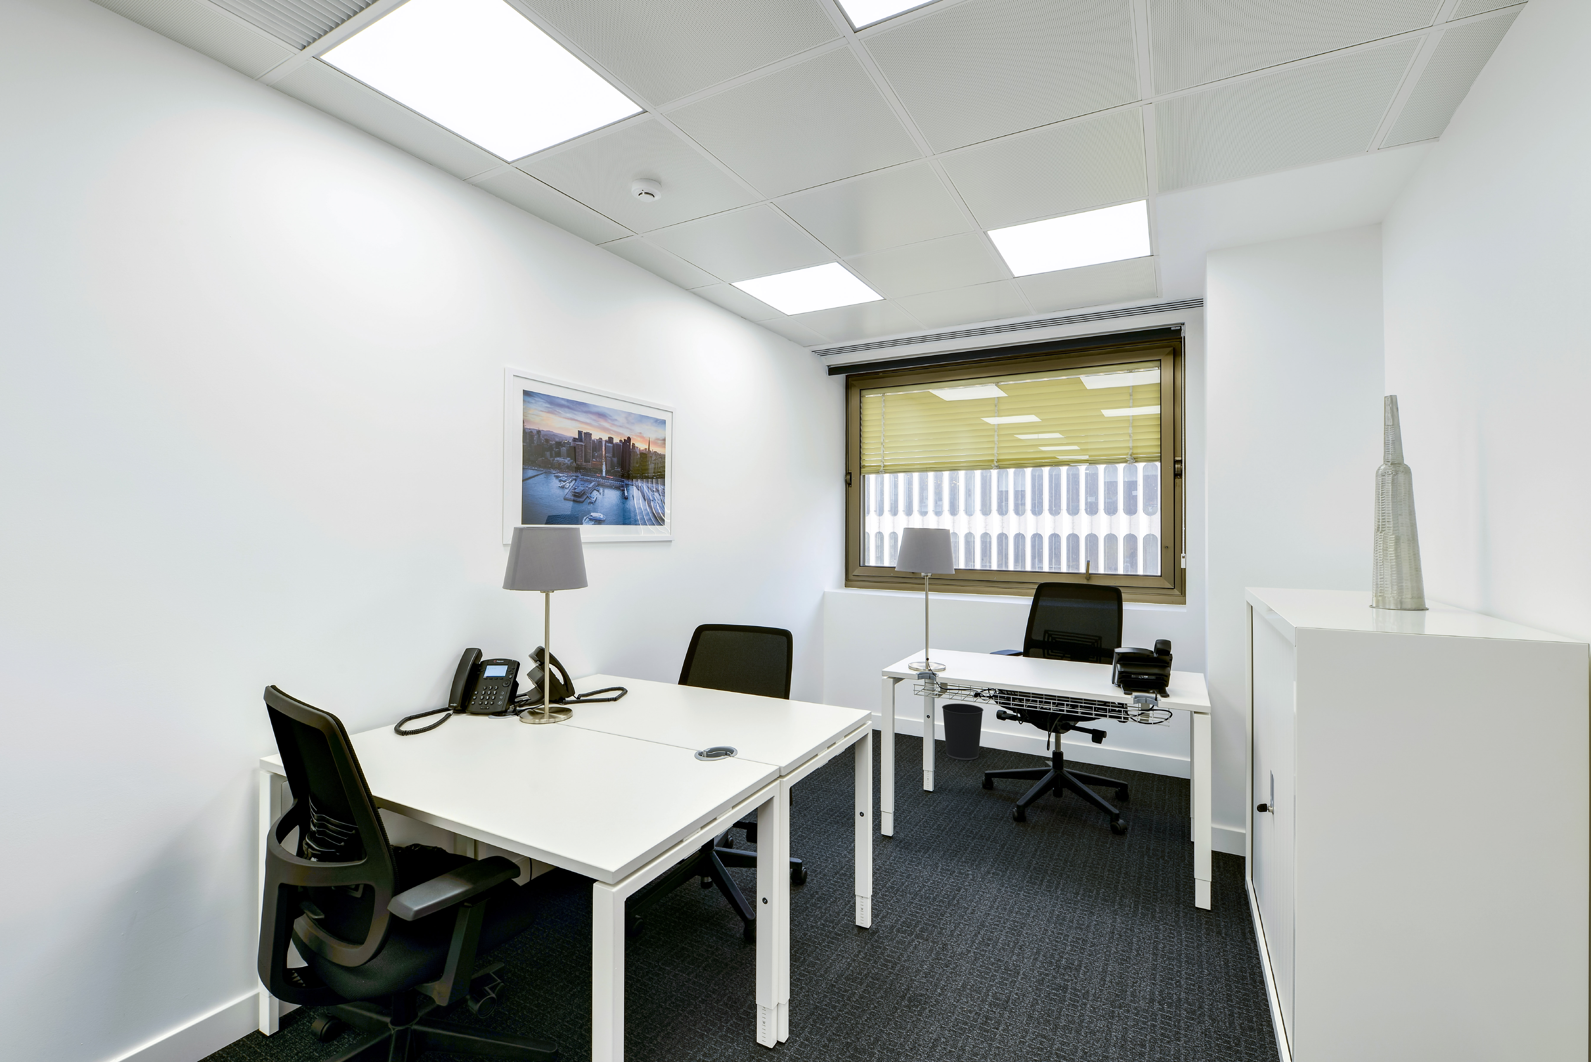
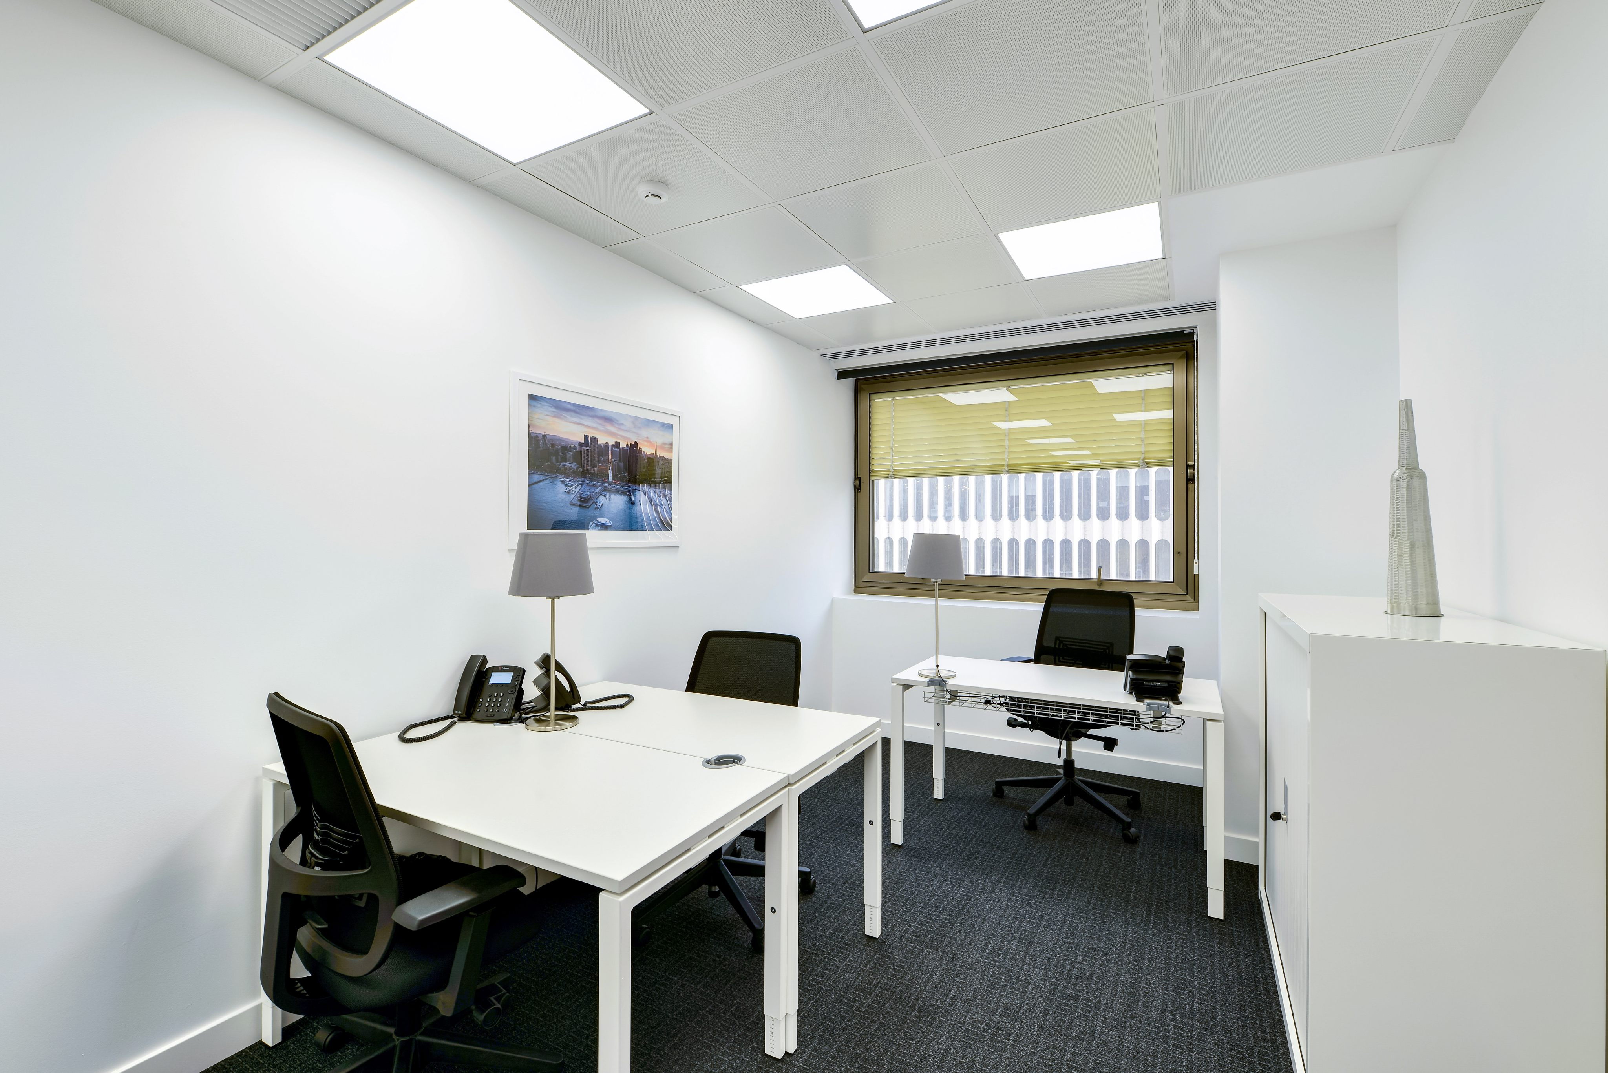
- wastebasket [942,703,984,761]
